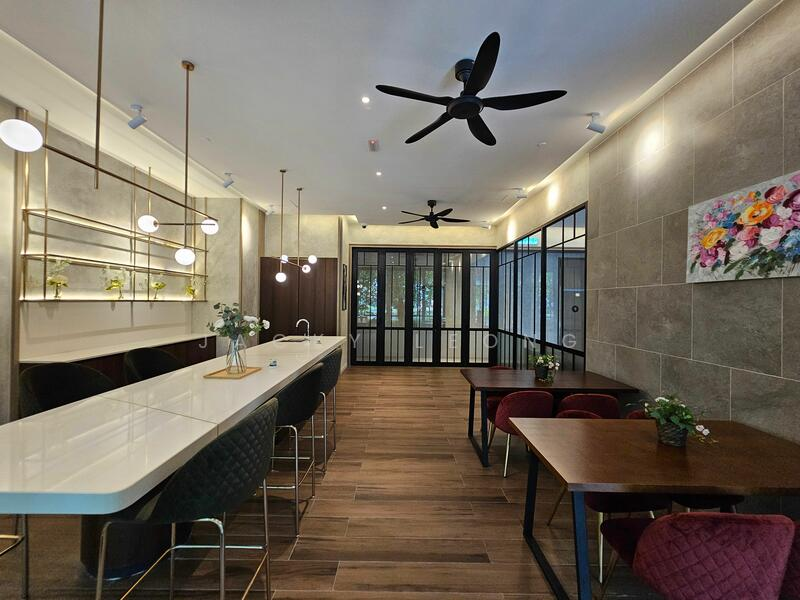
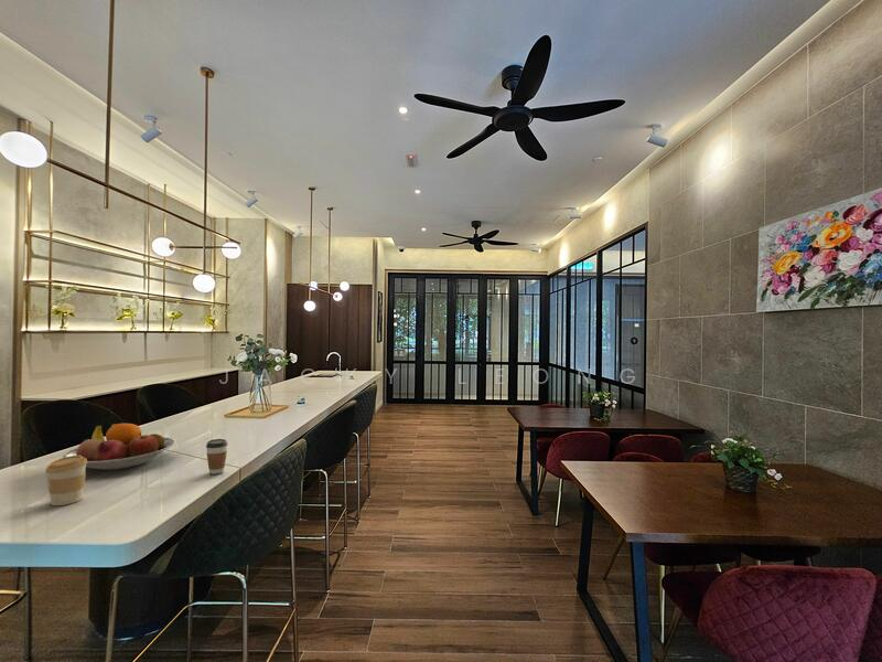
+ coffee cup [205,438,229,476]
+ coffee cup [45,456,87,506]
+ fruit bowl [62,423,176,471]
